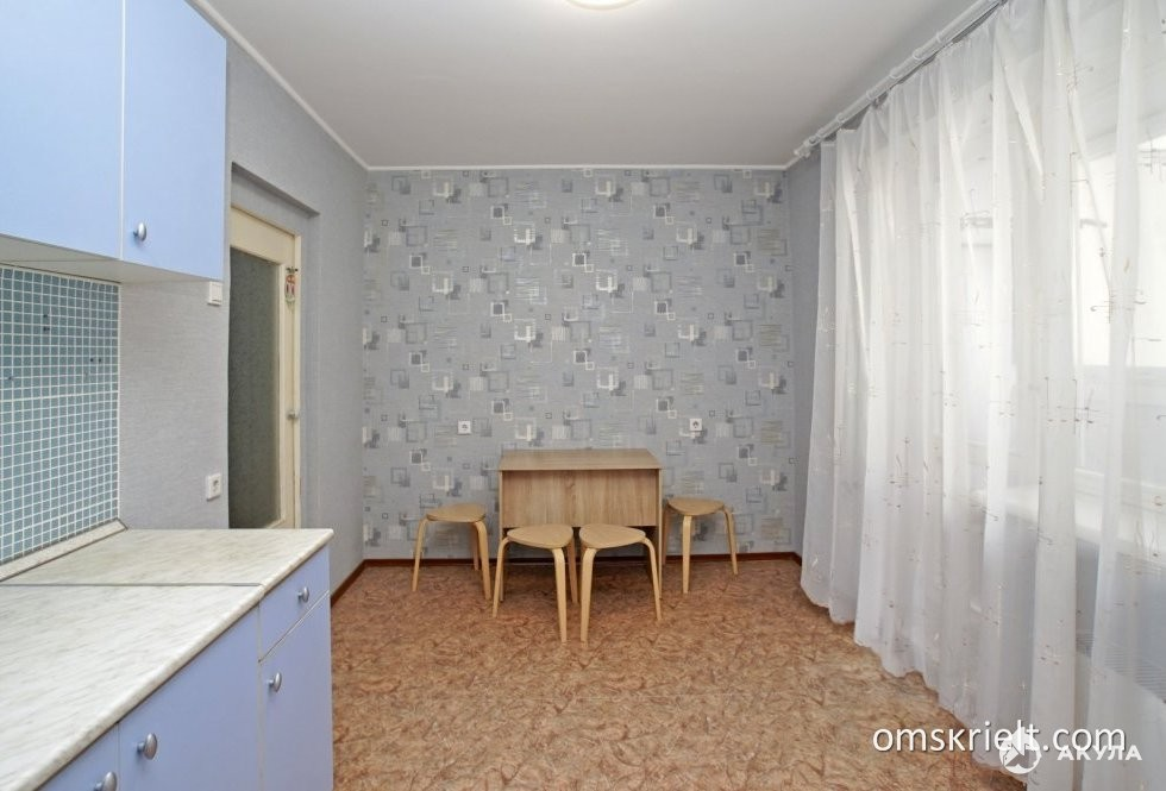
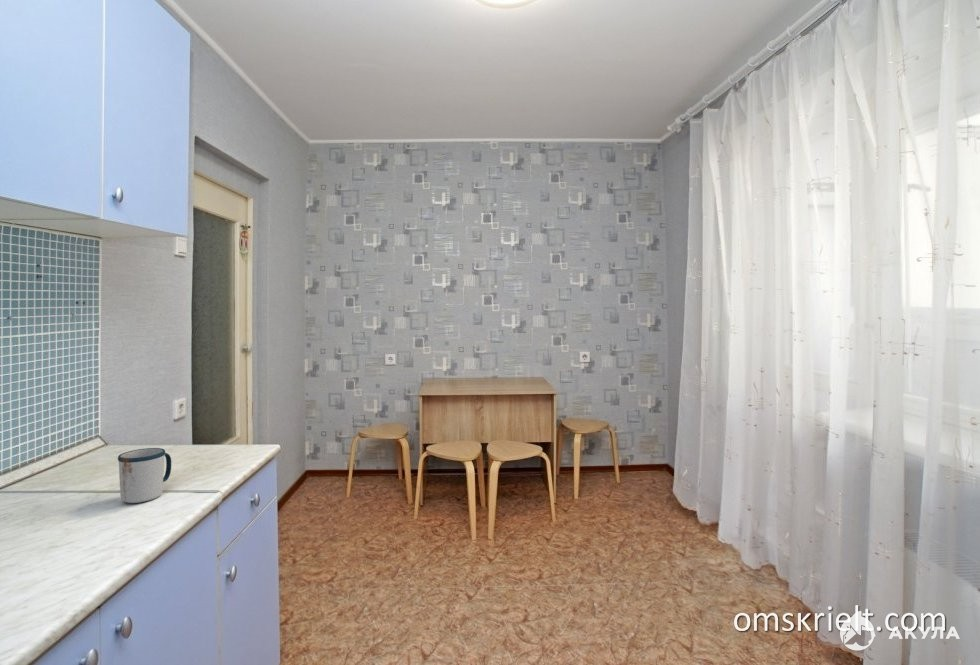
+ mug [117,447,172,504]
